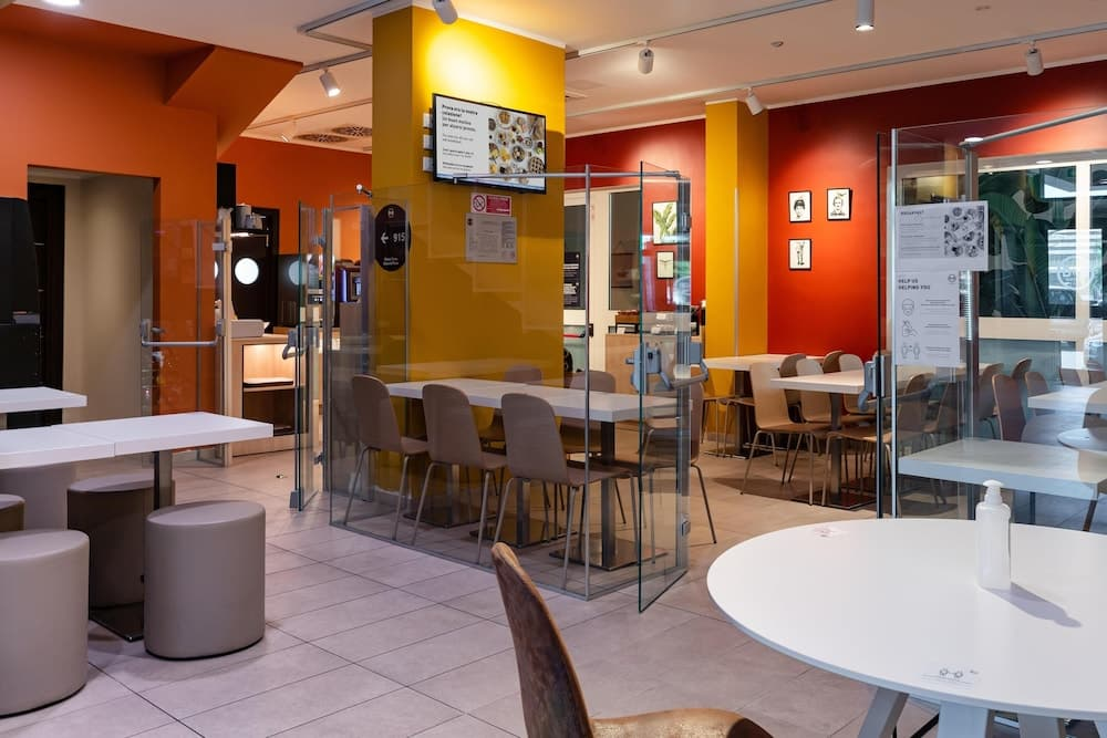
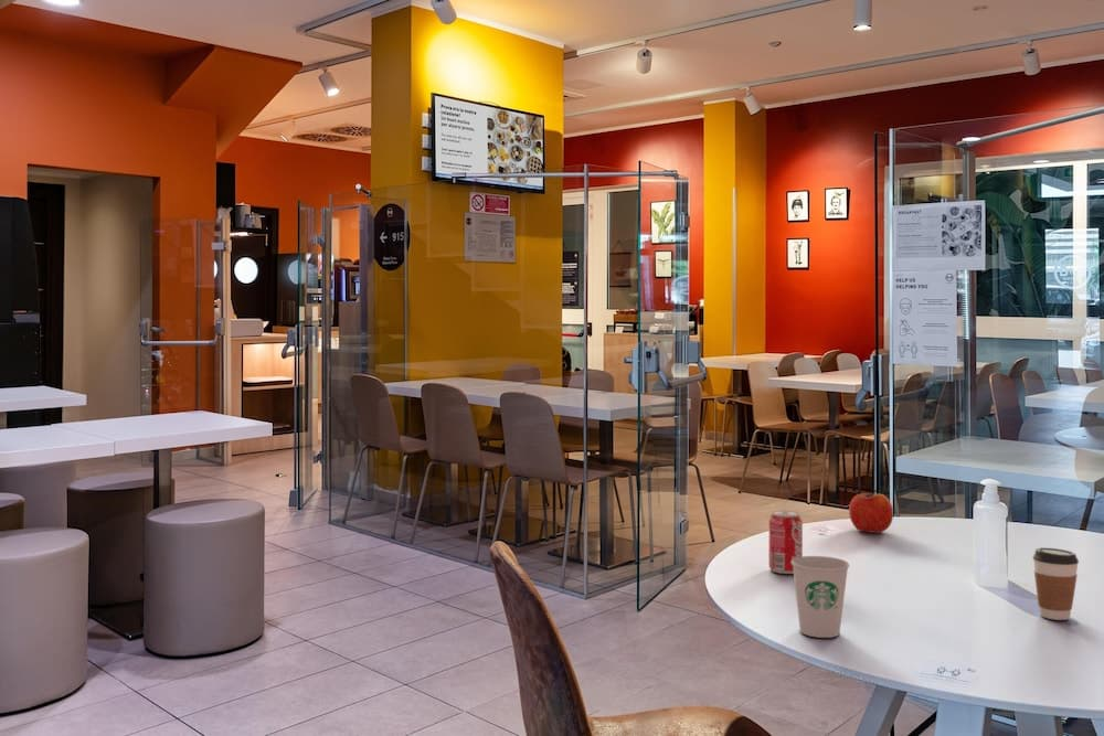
+ paper cup [792,555,850,639]
+ coffee cup [1032,546,1080,621]
+ beverage can [768,510,804,575]
+ apple [848,489,894,534]
